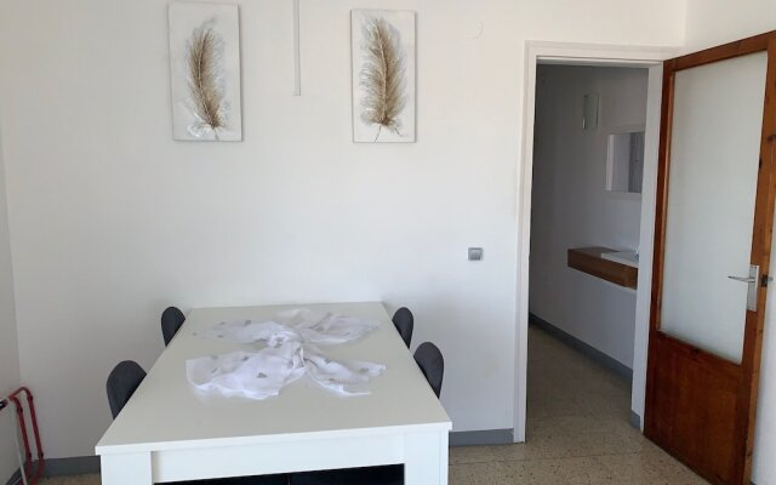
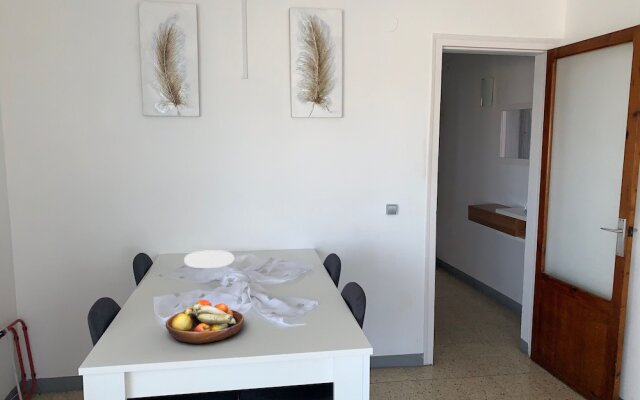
+ fruit bowl [164,299,245,345]
+ plate [183,249,235,269]
